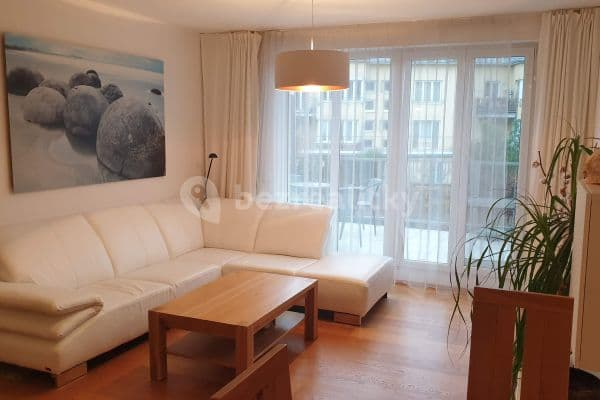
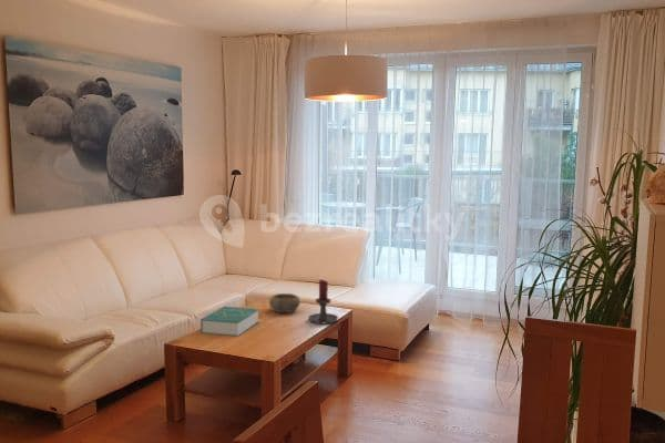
+ bowl [268,292,301,313]
+ candle holder [307,279,339,326]
+ book [200,306,260,338]
